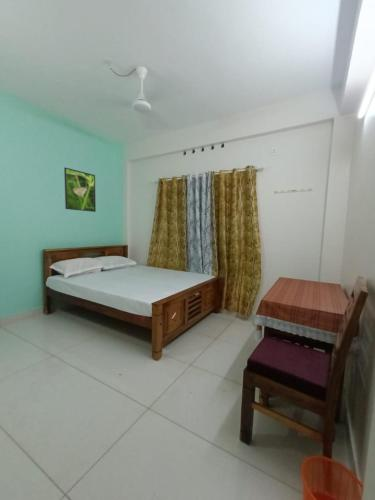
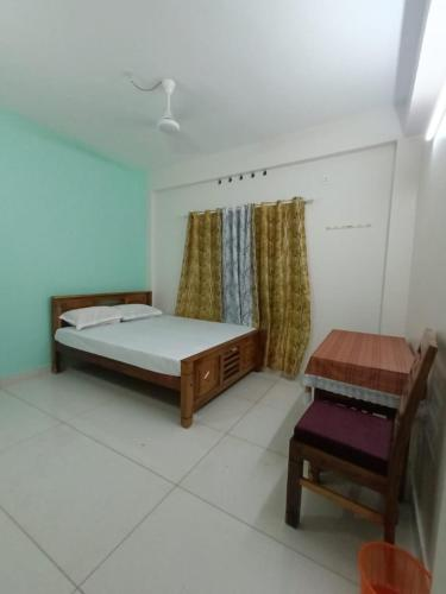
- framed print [63,166,97,213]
